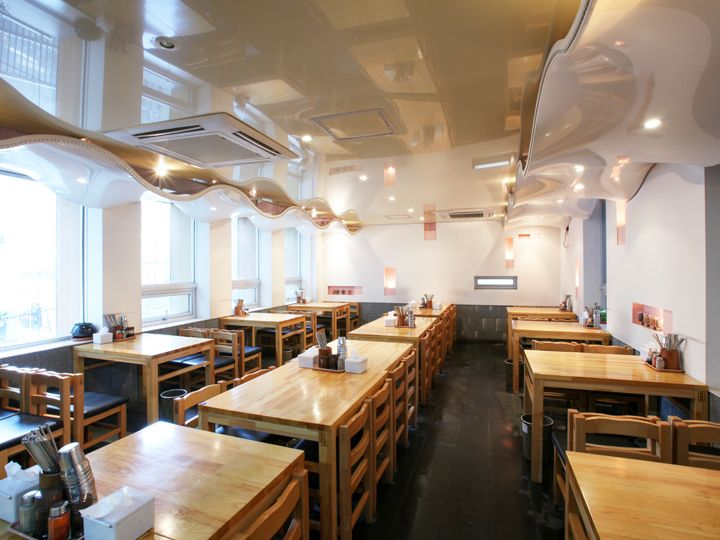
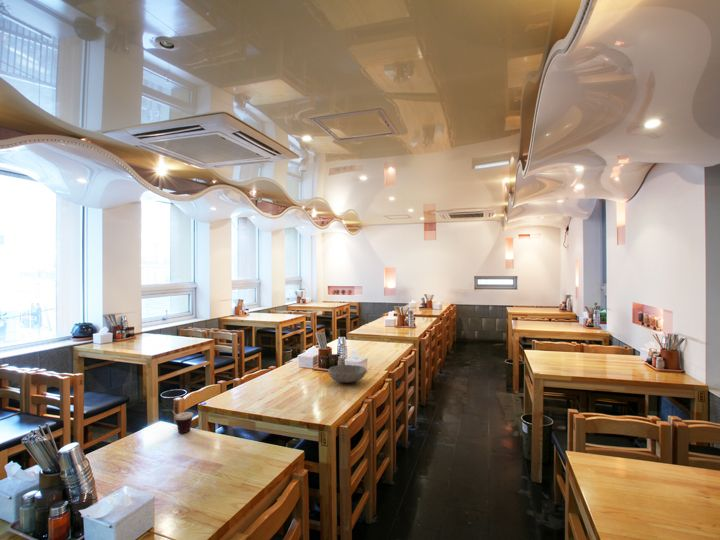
+ bowl [327,364,367,384]
+ cup [161,409,194,434]
